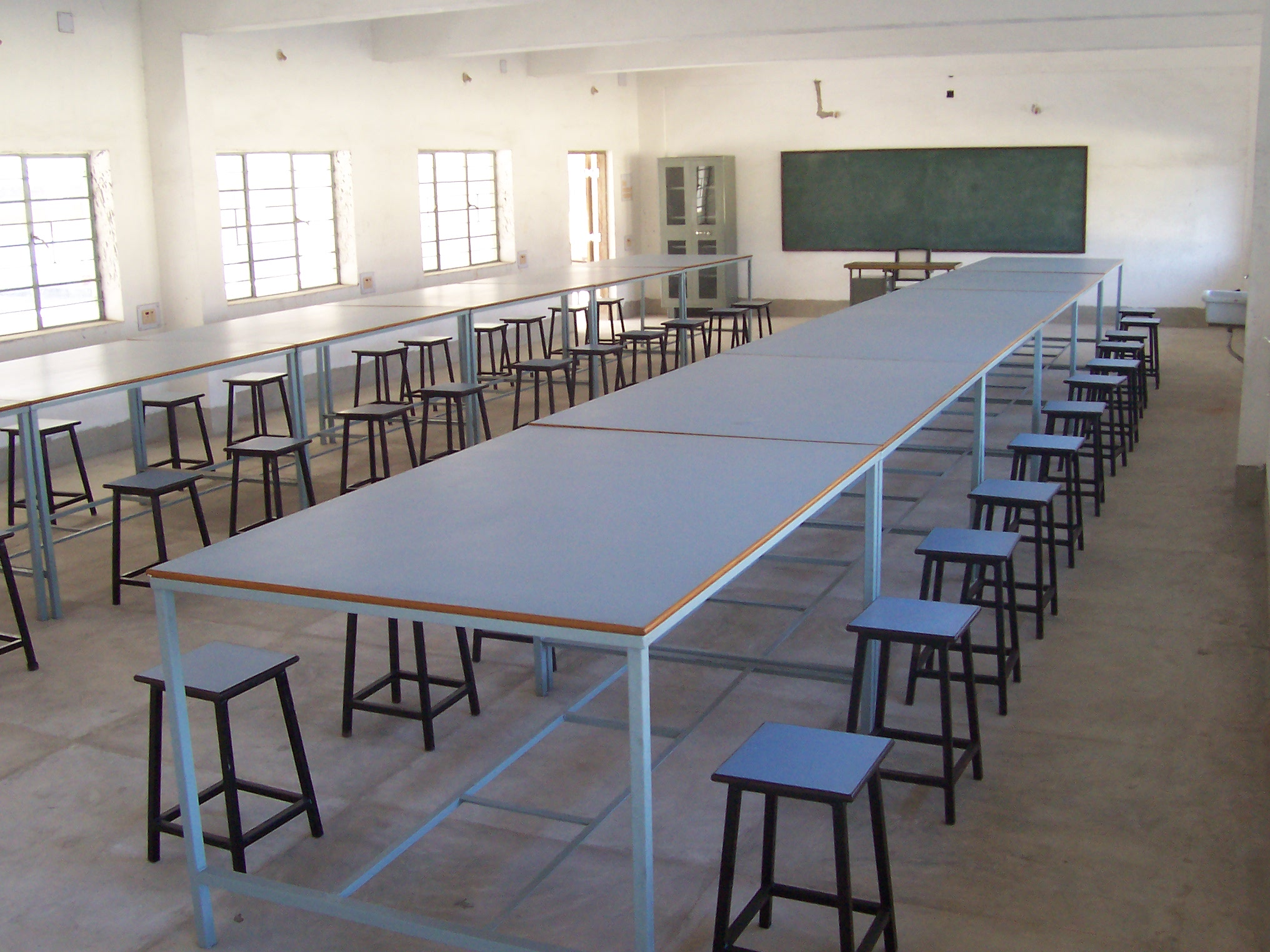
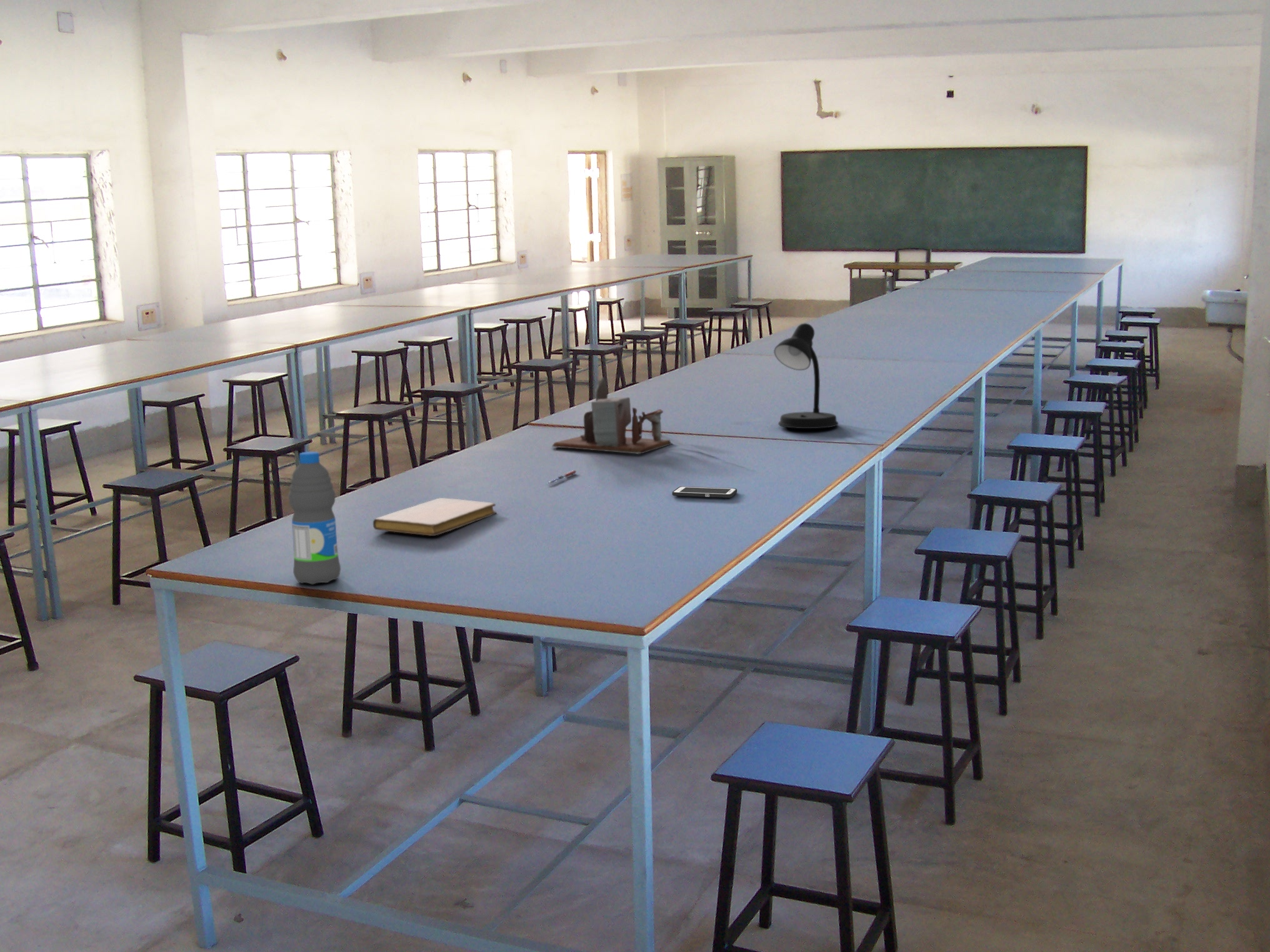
+ desk lamp [773,322,839,429]
+ desk organizer [551,377,673,455]
+ cell phone [672,486,737,498]
+ pen [547,470,577,484]
+ notebook [372,497,497,537]
+ water bottle [288,451,341,585]
